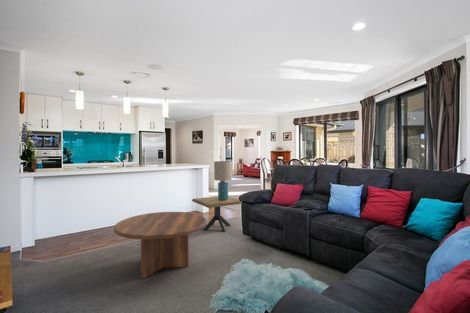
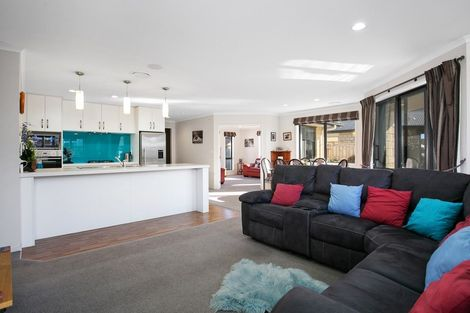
- coffee table [113,211,207,279]
- side table [191,195,242,233]
- lamp [213,160,233,201]
